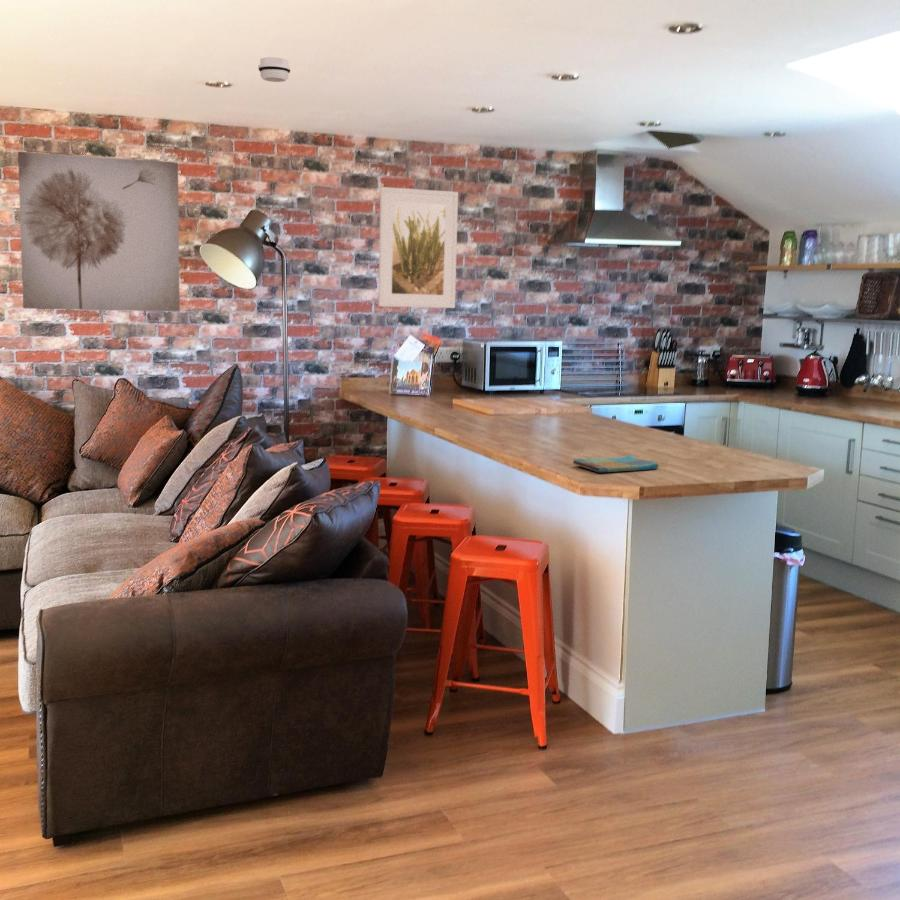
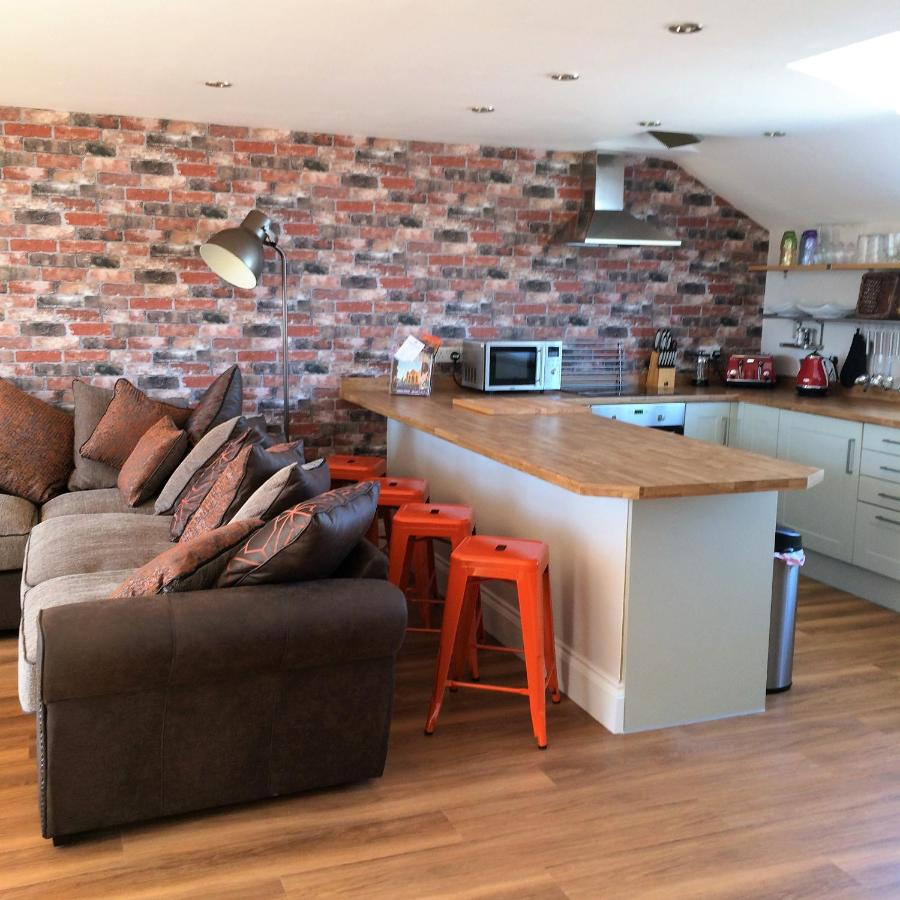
- wall art [17,151,181,313]
- smoke detector [257,56,292,83]
- dish towel [572,454,660,473]
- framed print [377,186,459,309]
